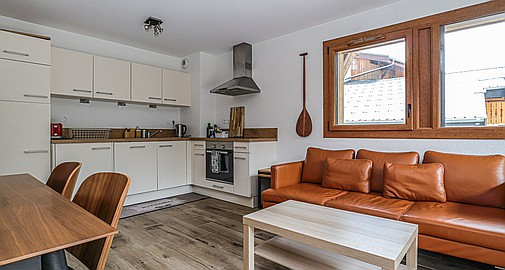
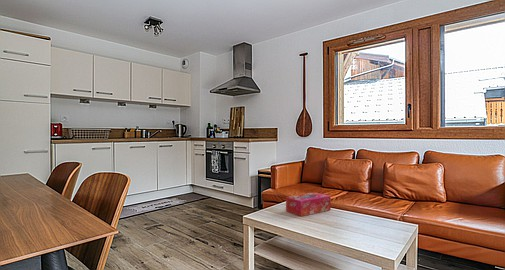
+ tissue box [285,192,332,217]
